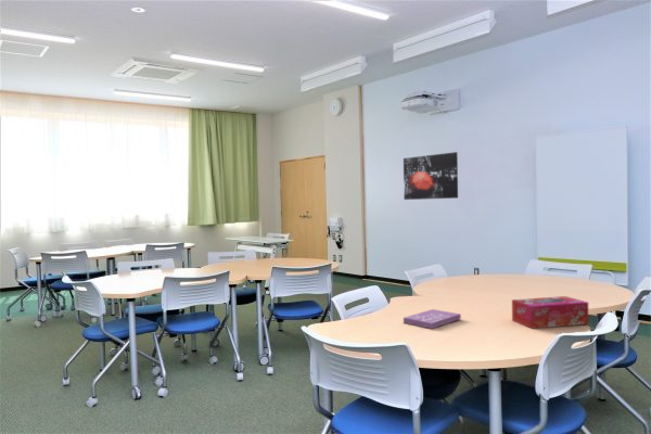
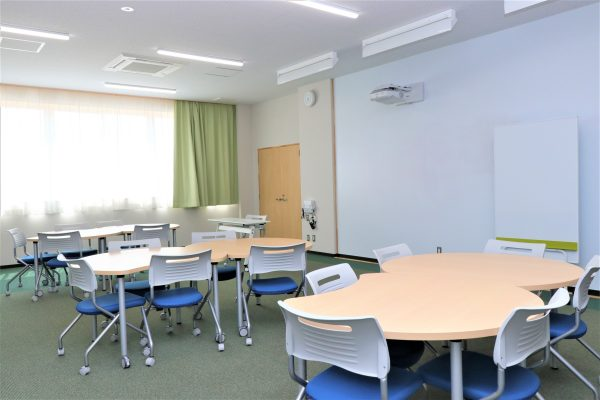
- tissue box [511,295,589,330]
- book [403,308,462,330]
- wall art [403,151,459,201]
